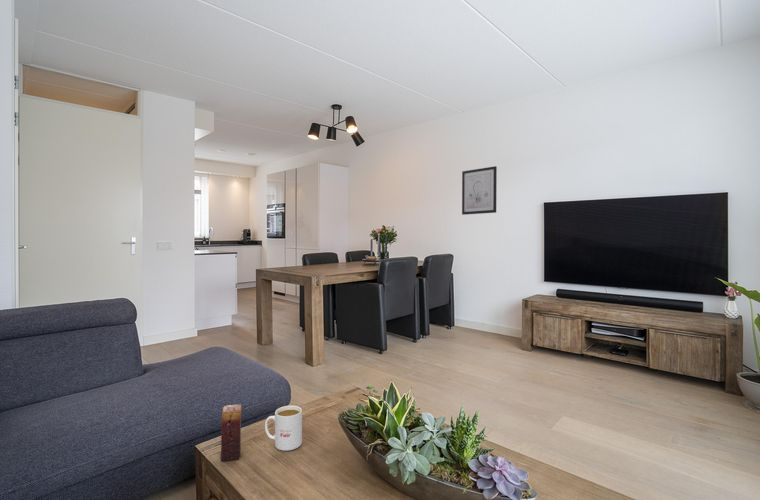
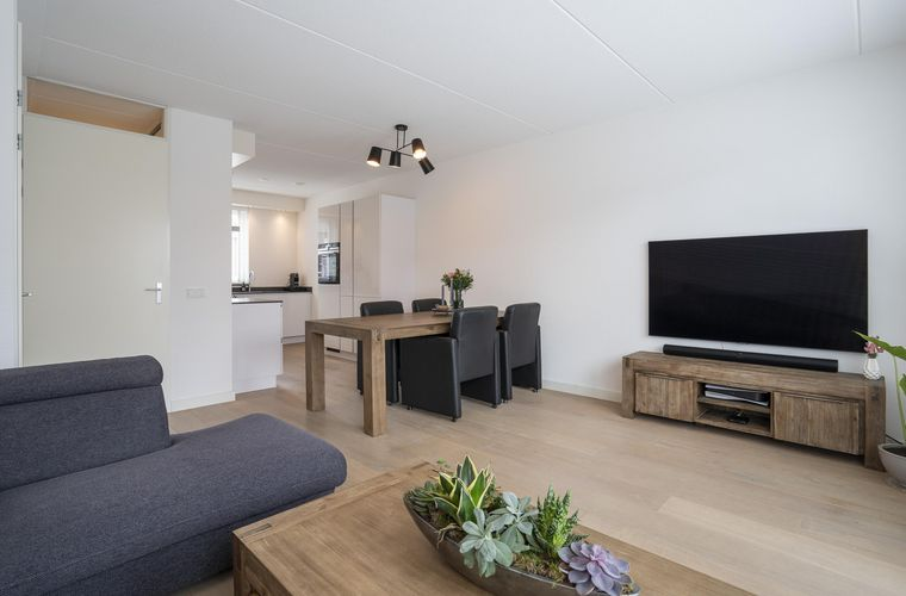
- mug [264,405,303,452]
- candle [220,403,243,462]
- wall art [461,165,498,216]
